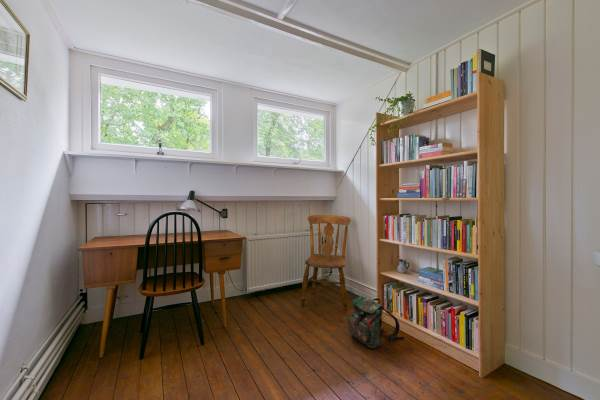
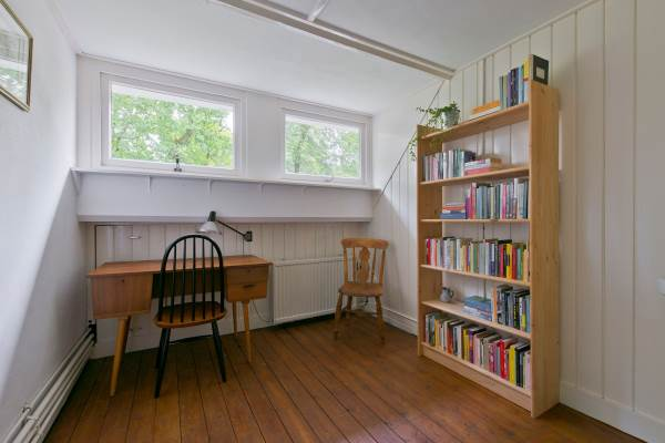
- backpack [347,295,405,349]
